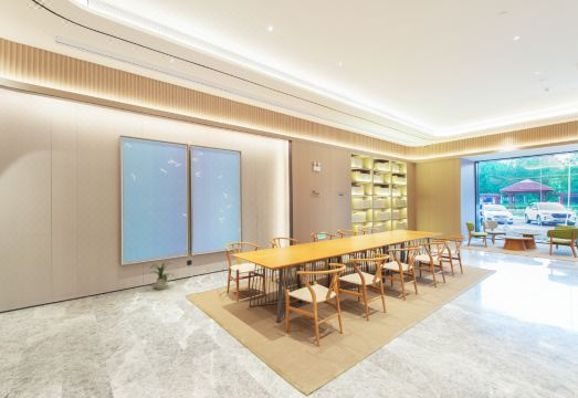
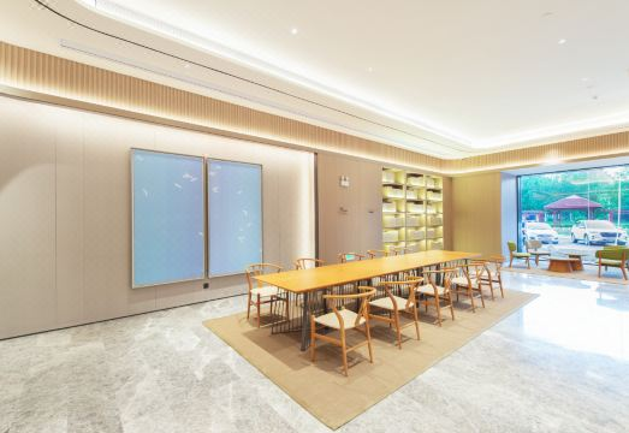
- house plant [150,261,176,291]
